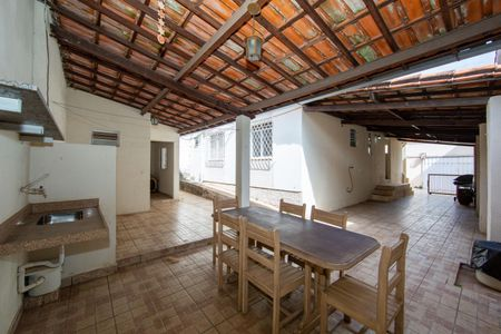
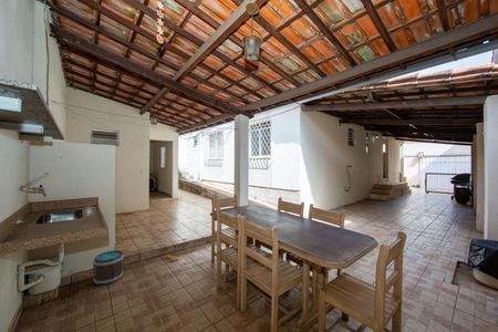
+ bucket [92,250,125,287]
